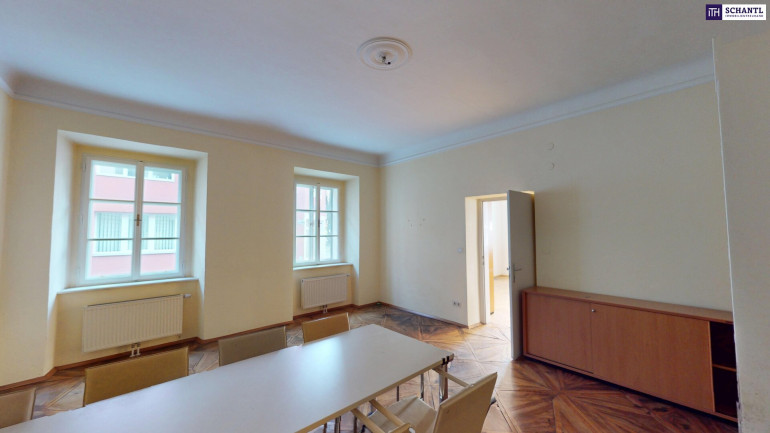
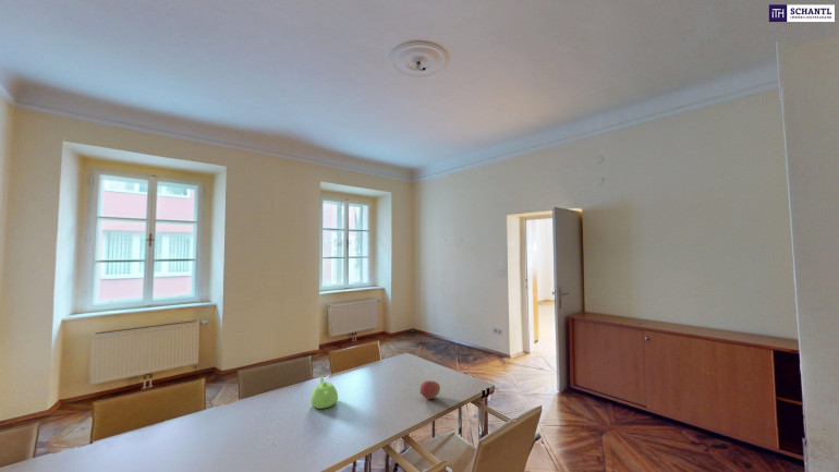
+ teapot [309,375,339,410]
+ fruit [418,379,441,400]
